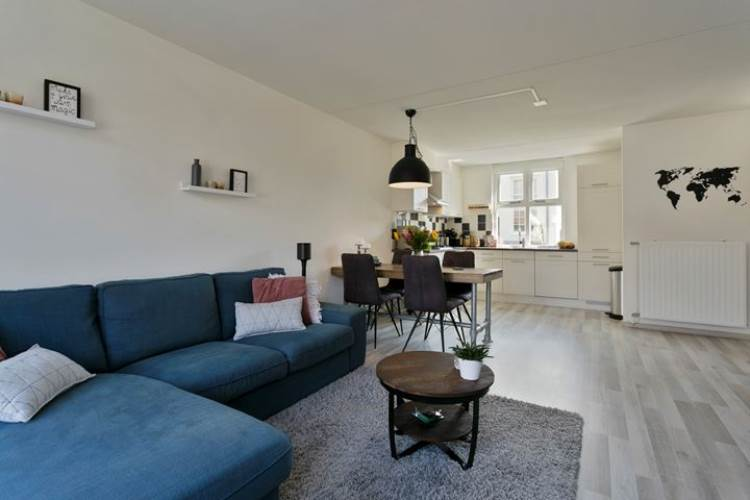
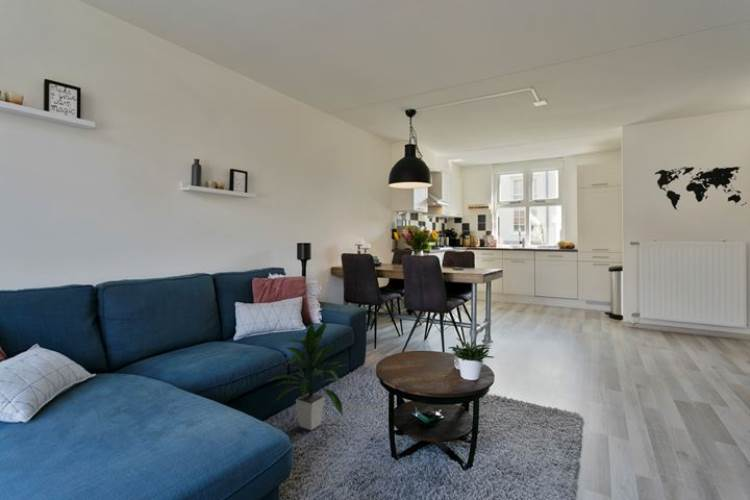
+ indoor plant [265,320,345,431]
